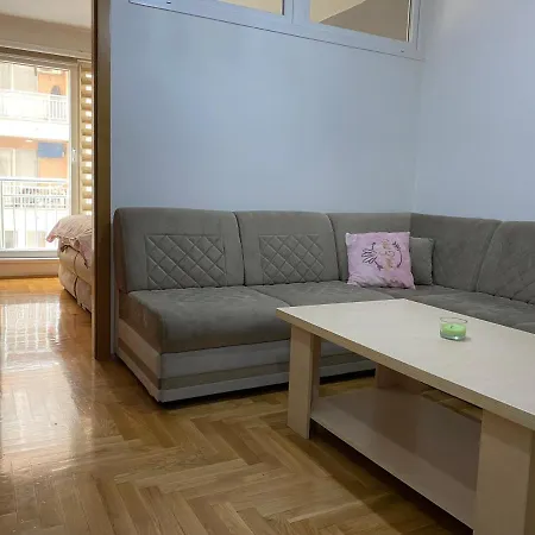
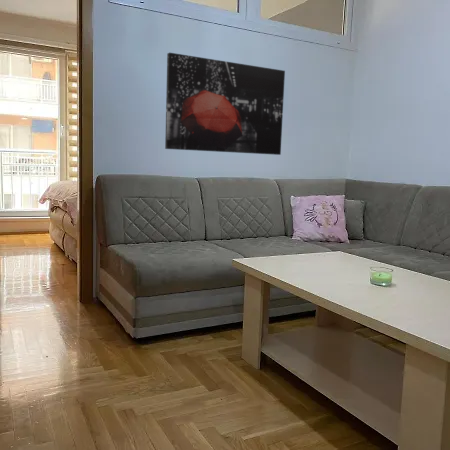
+ wall art [164,52,286,156]
